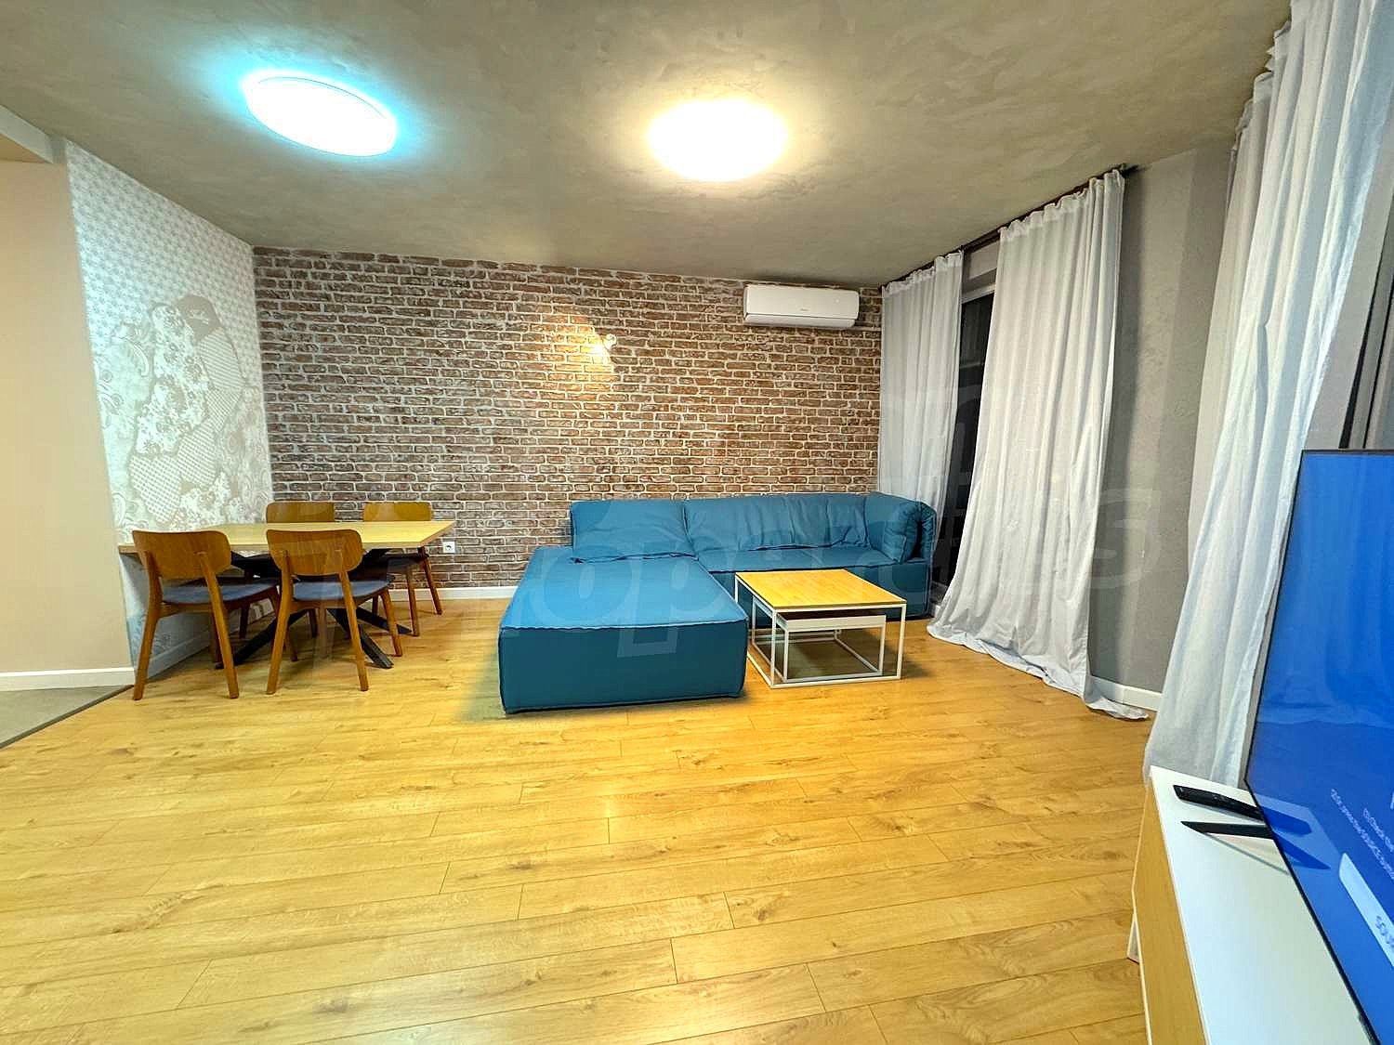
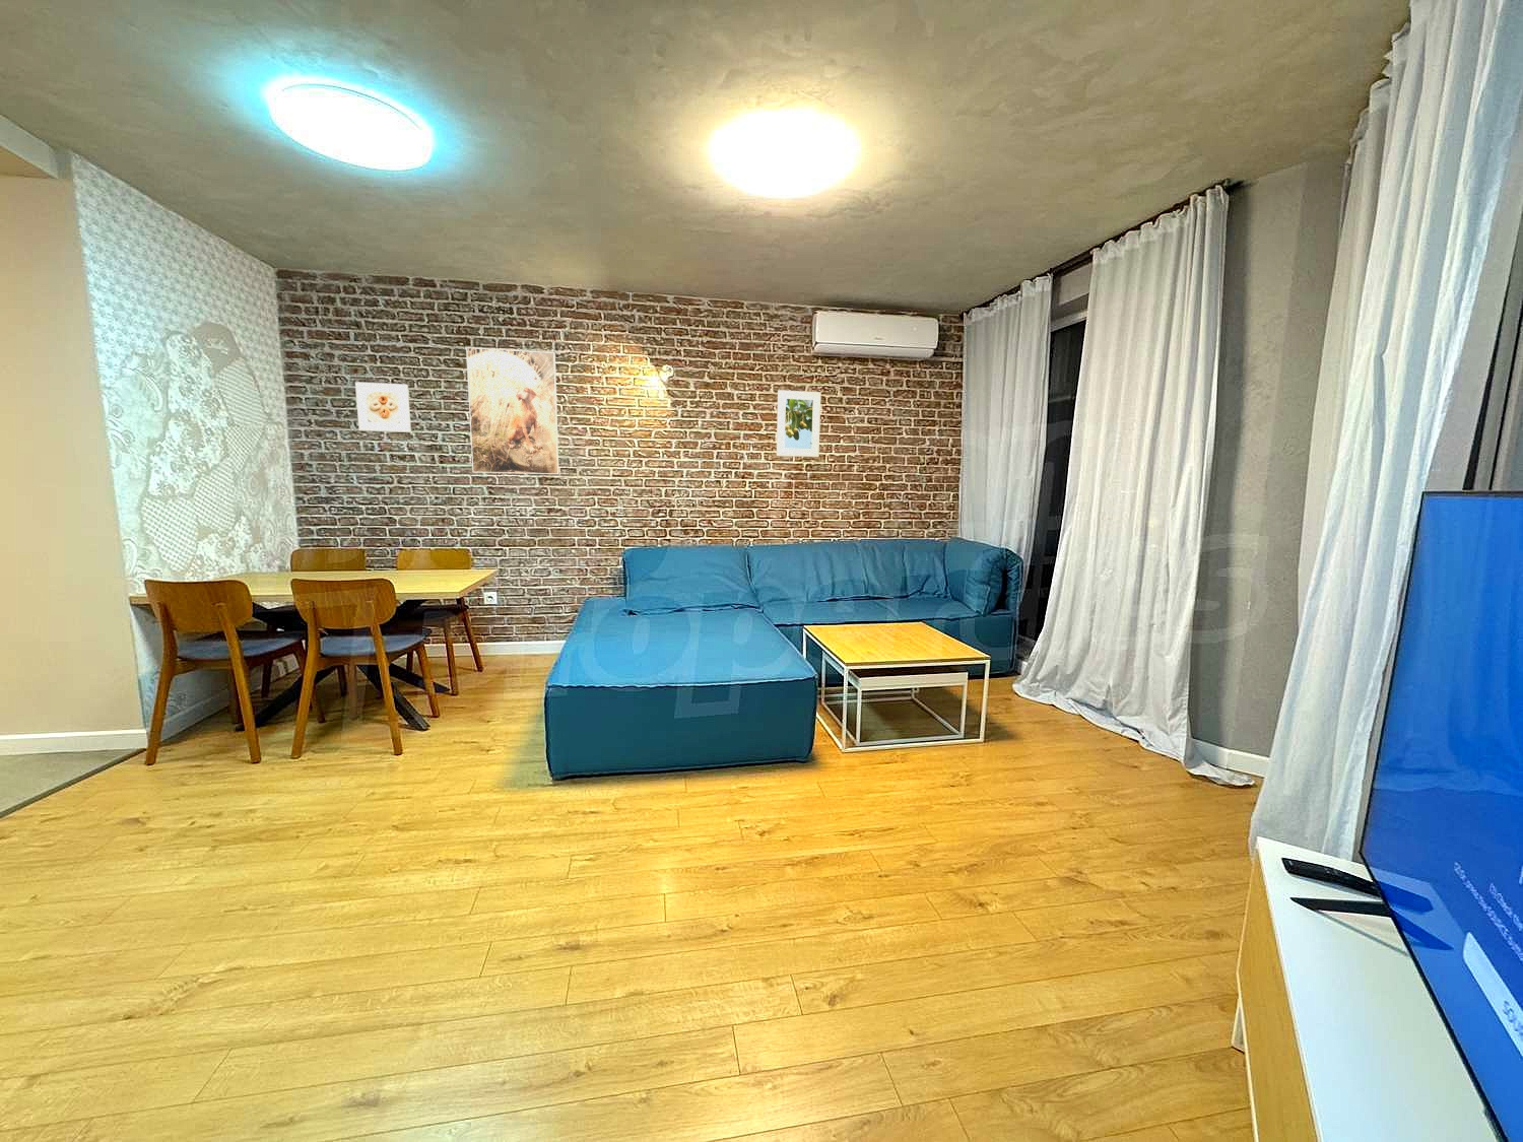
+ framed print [776,389,823,458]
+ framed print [354,380,413,433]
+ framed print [465,347,560,475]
